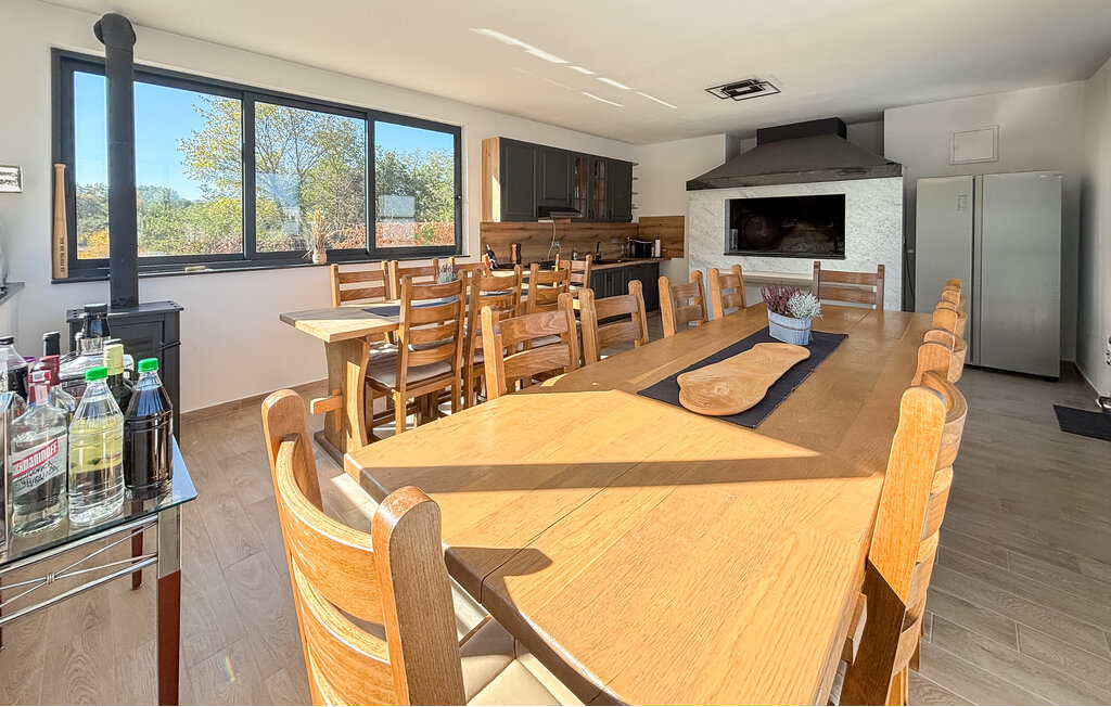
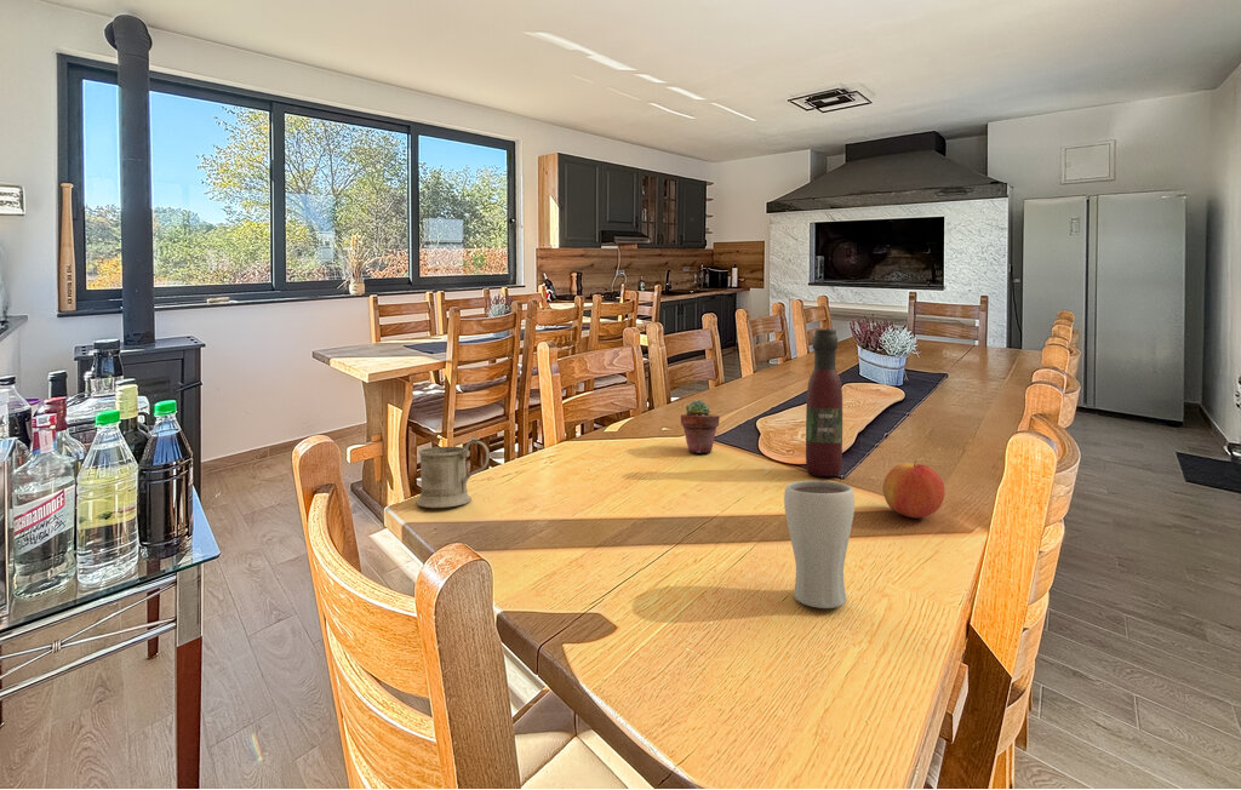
+ wine bottle [805,328,843,477]
+ mug [416,436,491,509]
+ apple [882,459,947,519]
+ potted succulent [680,399,721,454]
+ drinking glass [783,480,856,609]
